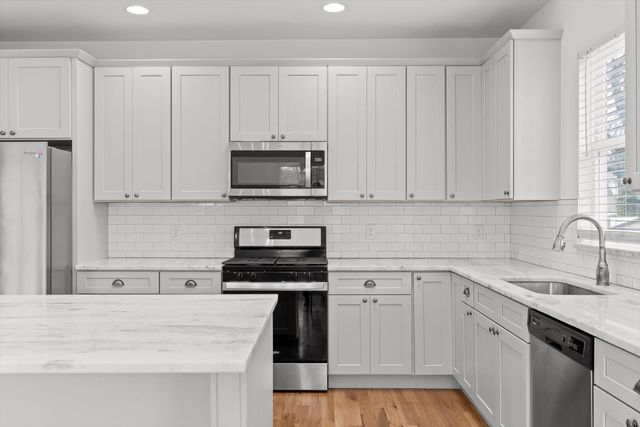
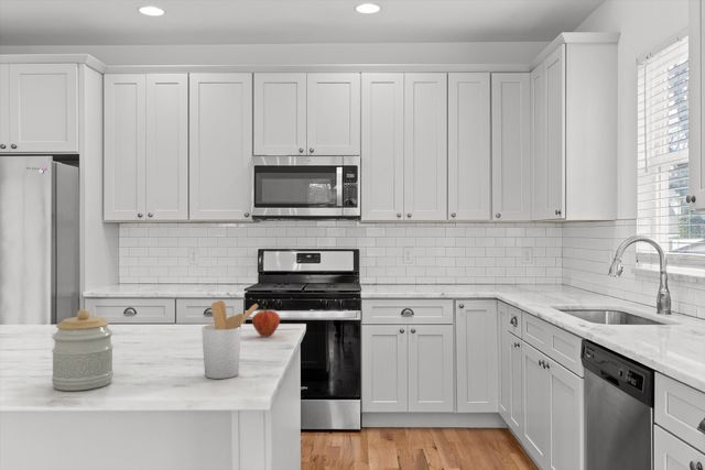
+ fruit [251,306,281,338]
+ utensil holder [200,299,260,380]
+ jar [51,308,115,392]
